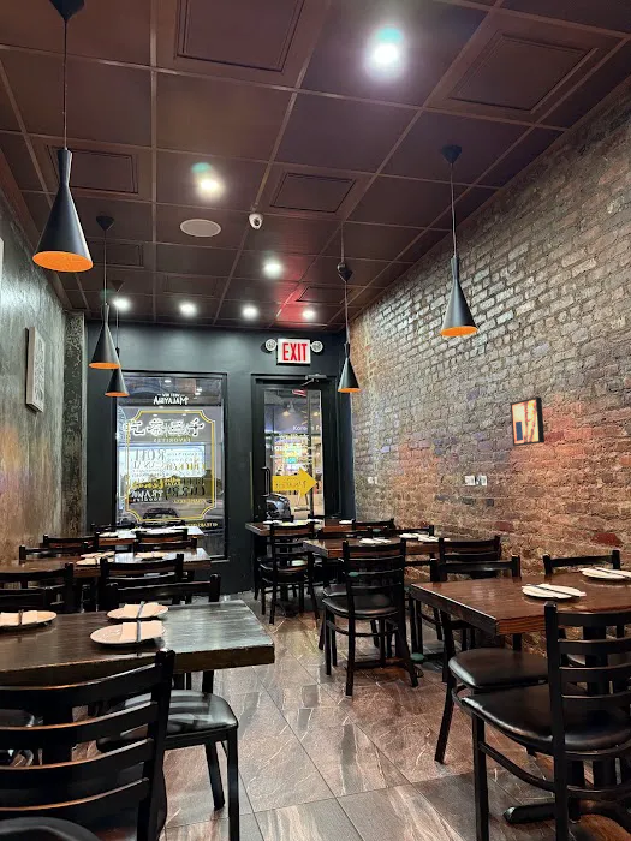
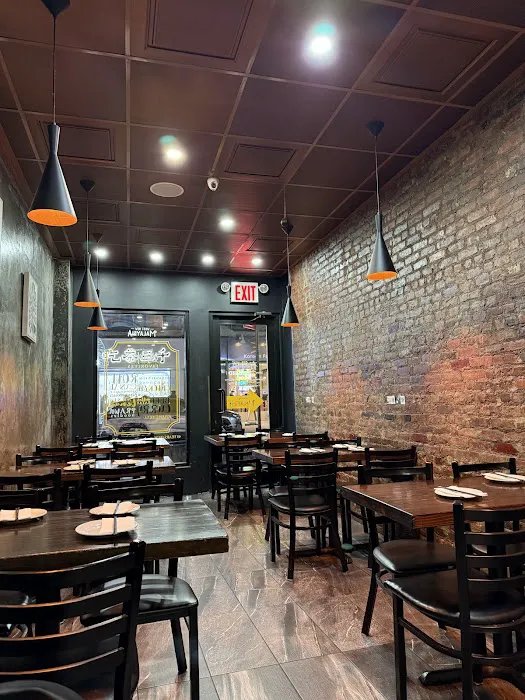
- wall art [510,395,546,447]
